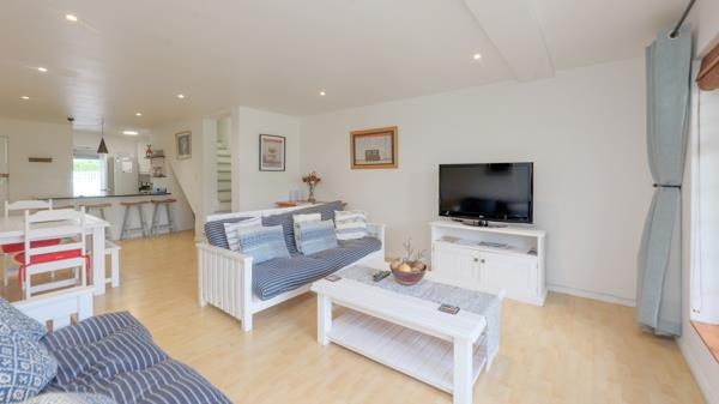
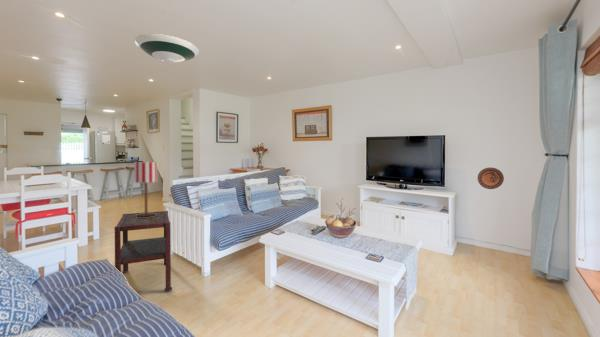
+ decorative plate [477,167,505,190]
+ table lamp [133,161,158,218]
+ side table [114,210,173,292]
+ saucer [134,33,200,65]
